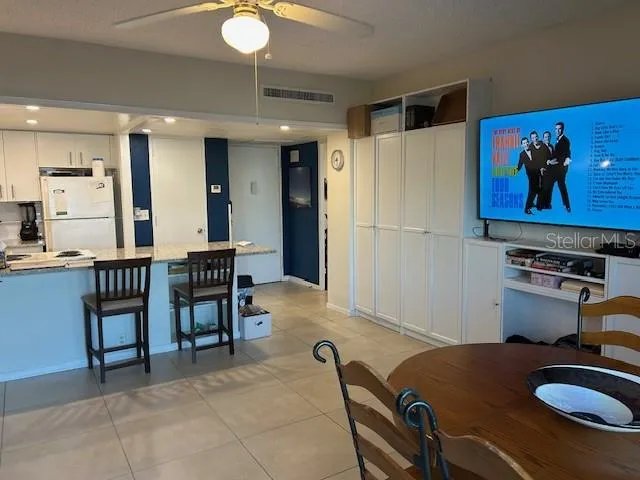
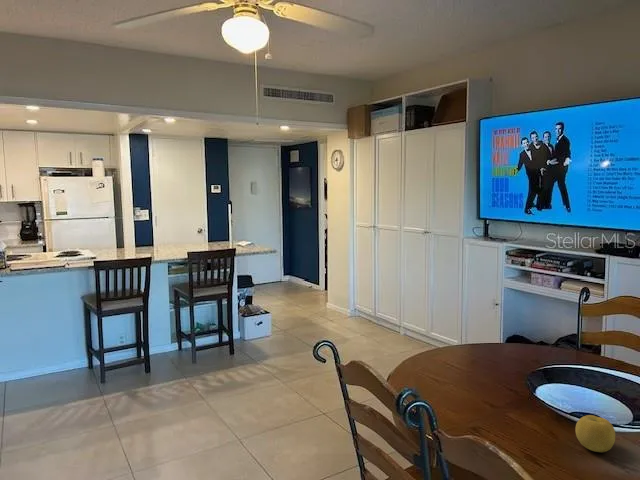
+ fruit [574,414,616,453]
